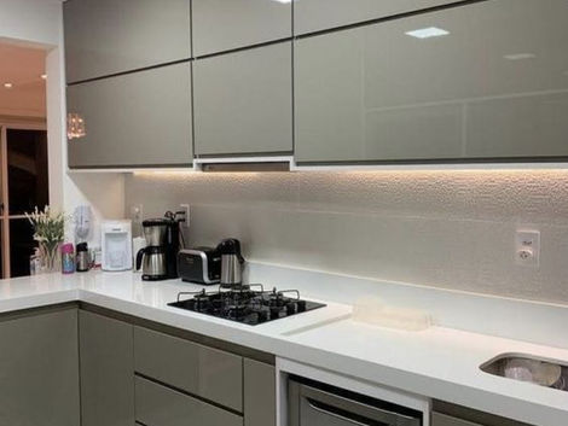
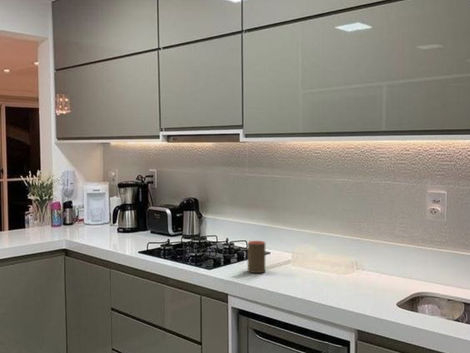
+ cup [247,240,266,274]
